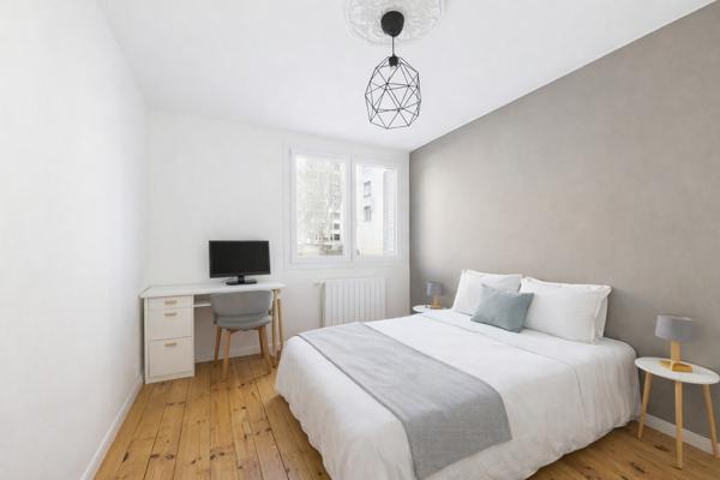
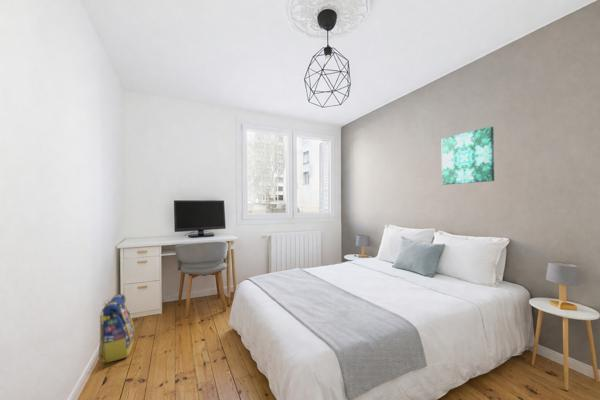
+ wall art [440,126,495,186]
+ backpack [98,293,135,364]
